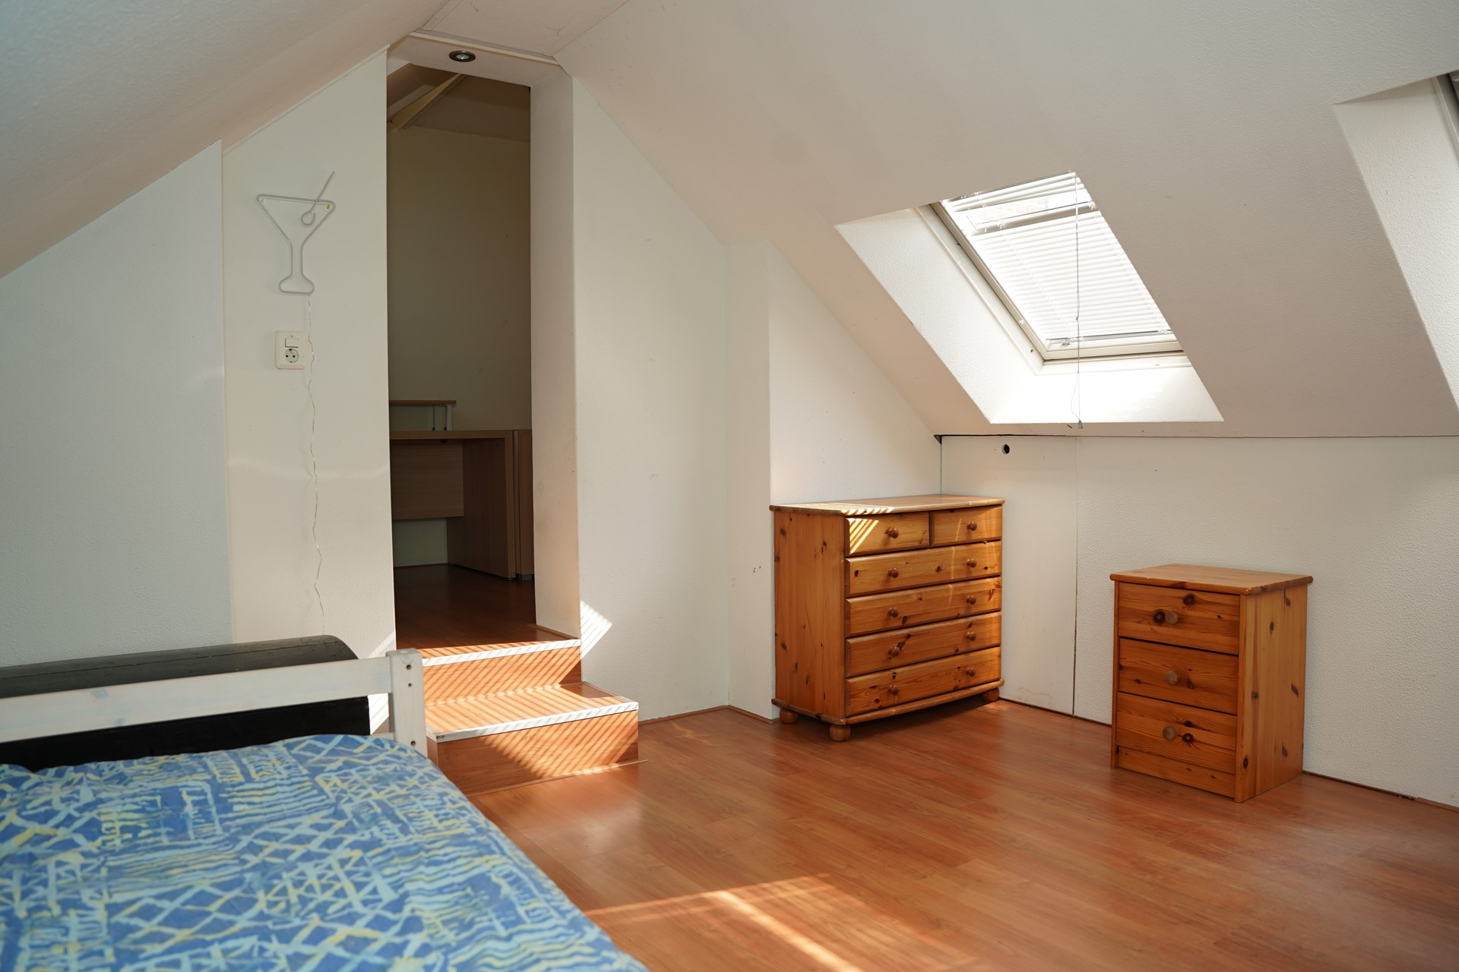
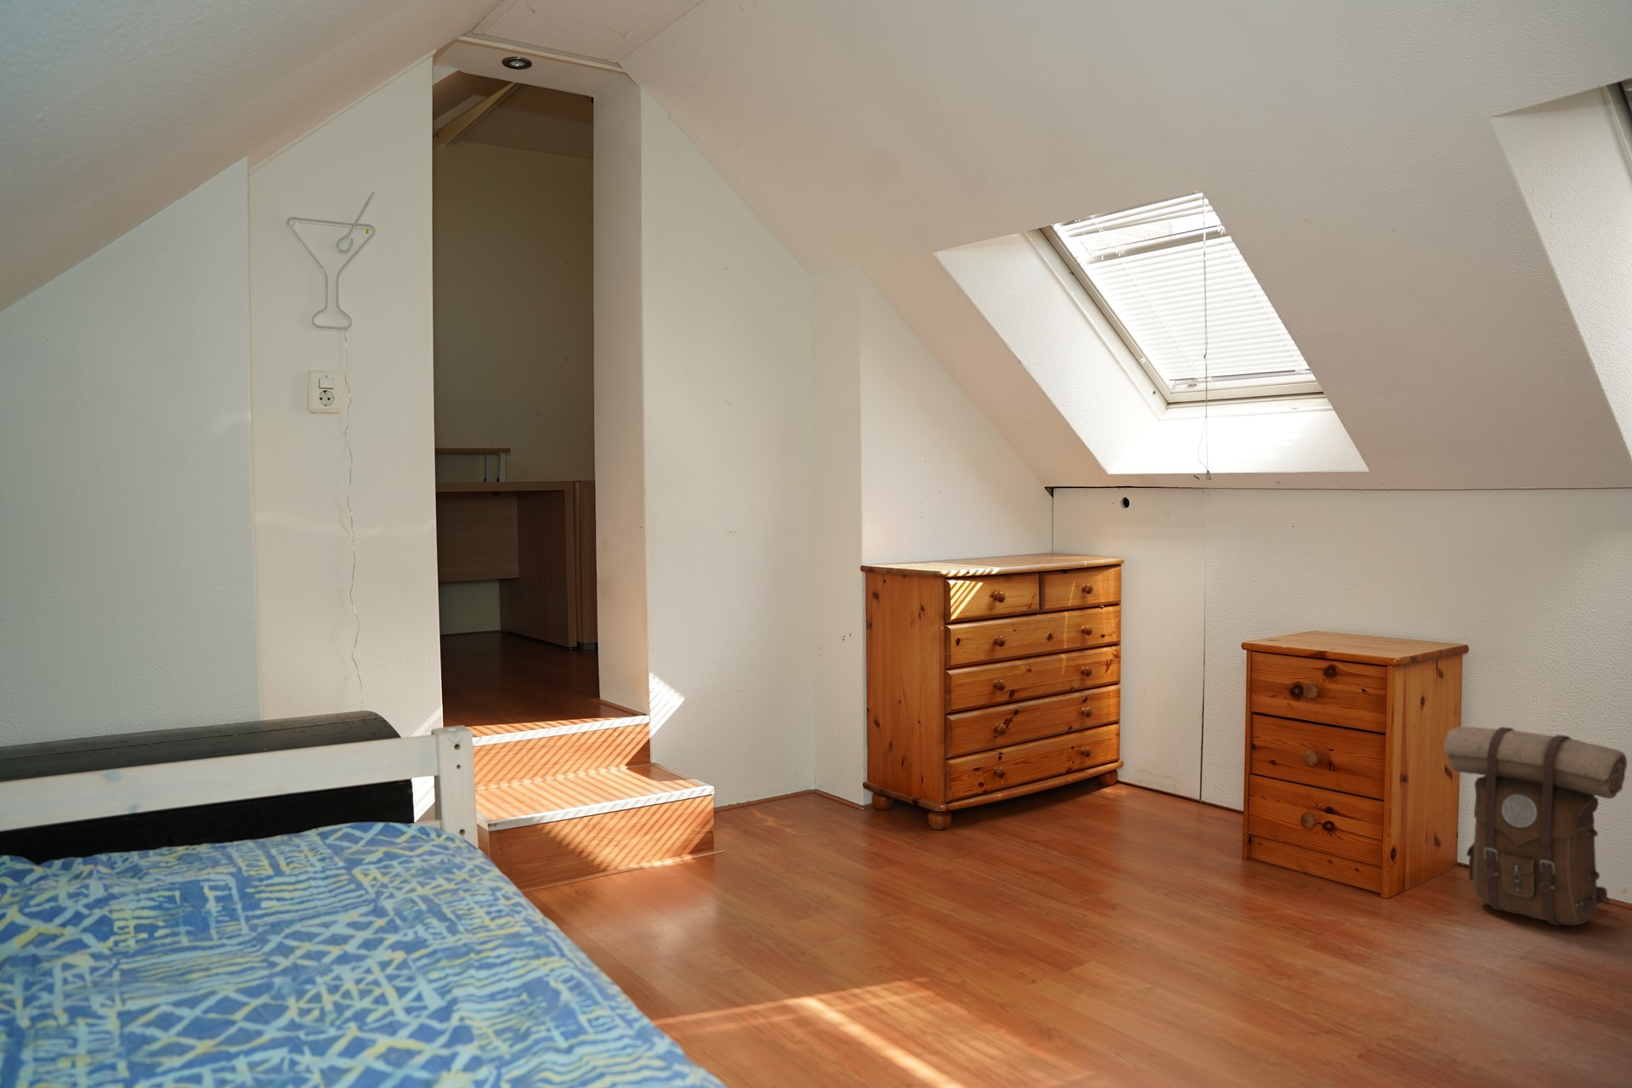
+ backpack [1444,726,1628,926]
